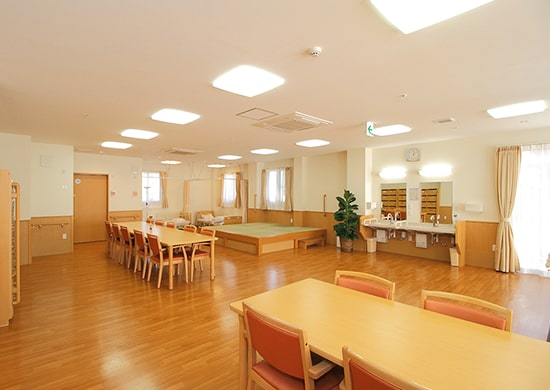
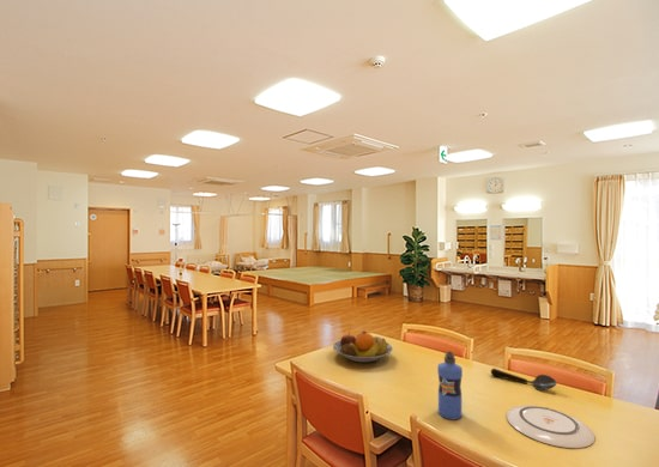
+ fruit bowl [332,329,394,364]
+ water bottle [436,351,464,420]
+ plate [506,405,595,449]
+ spoon [490,368,557,392]
